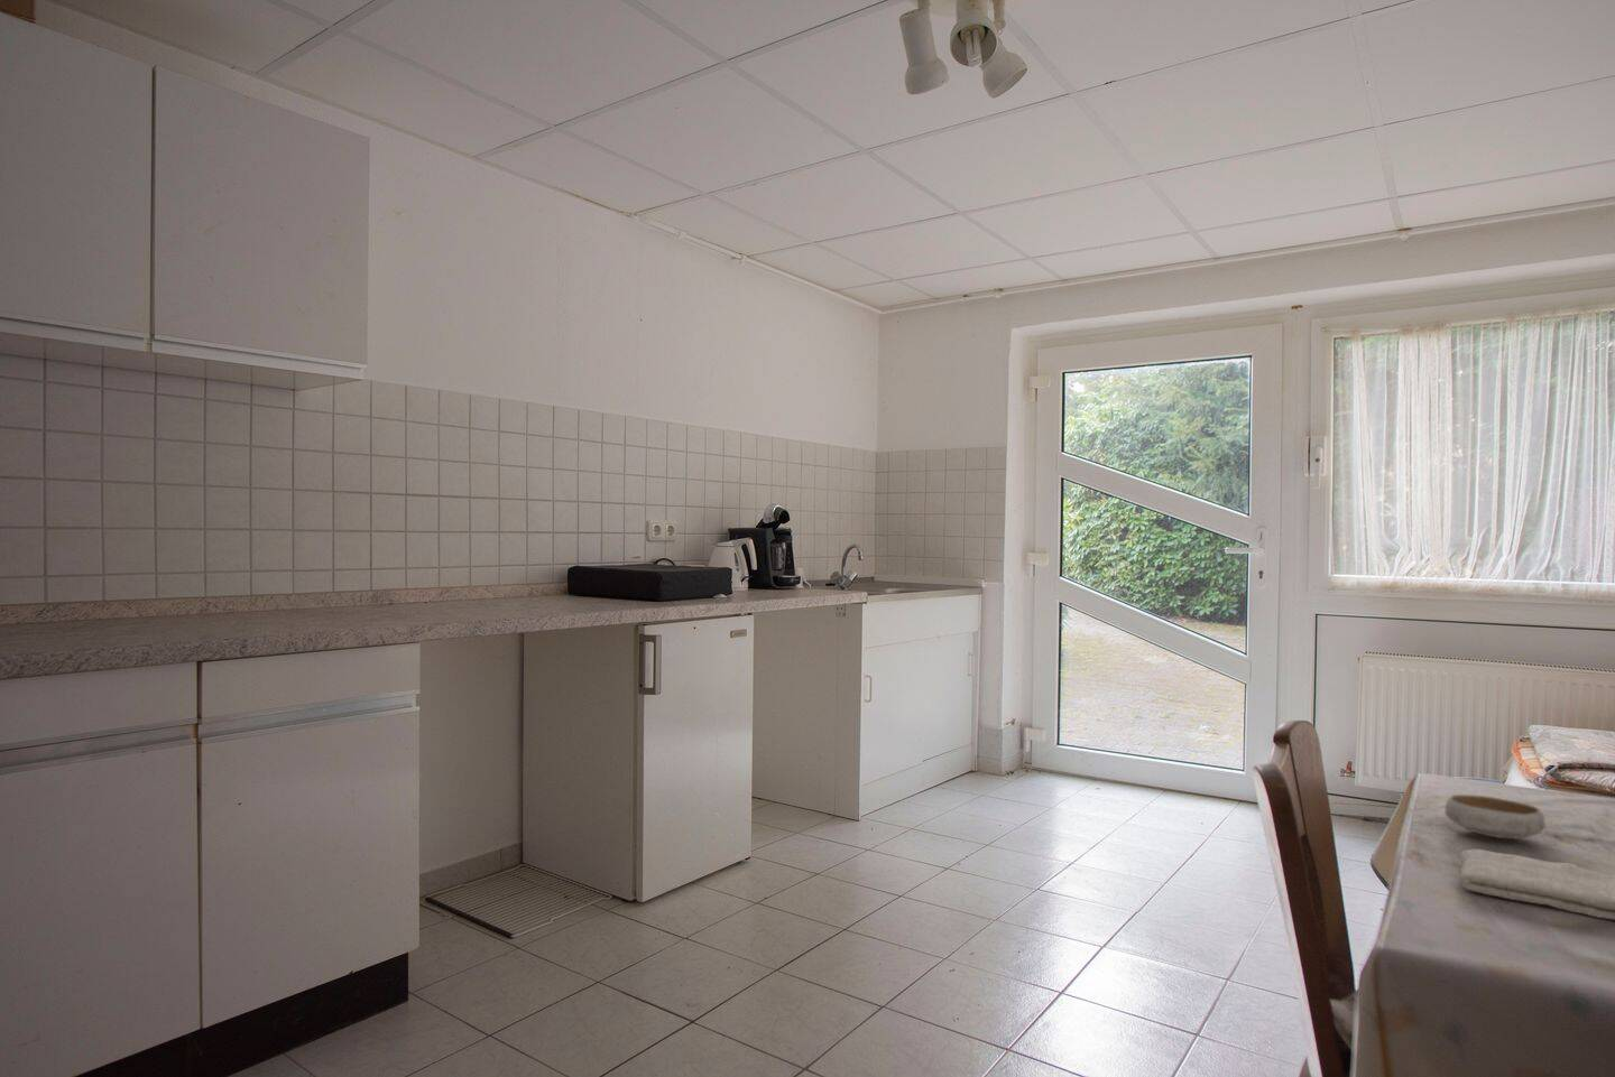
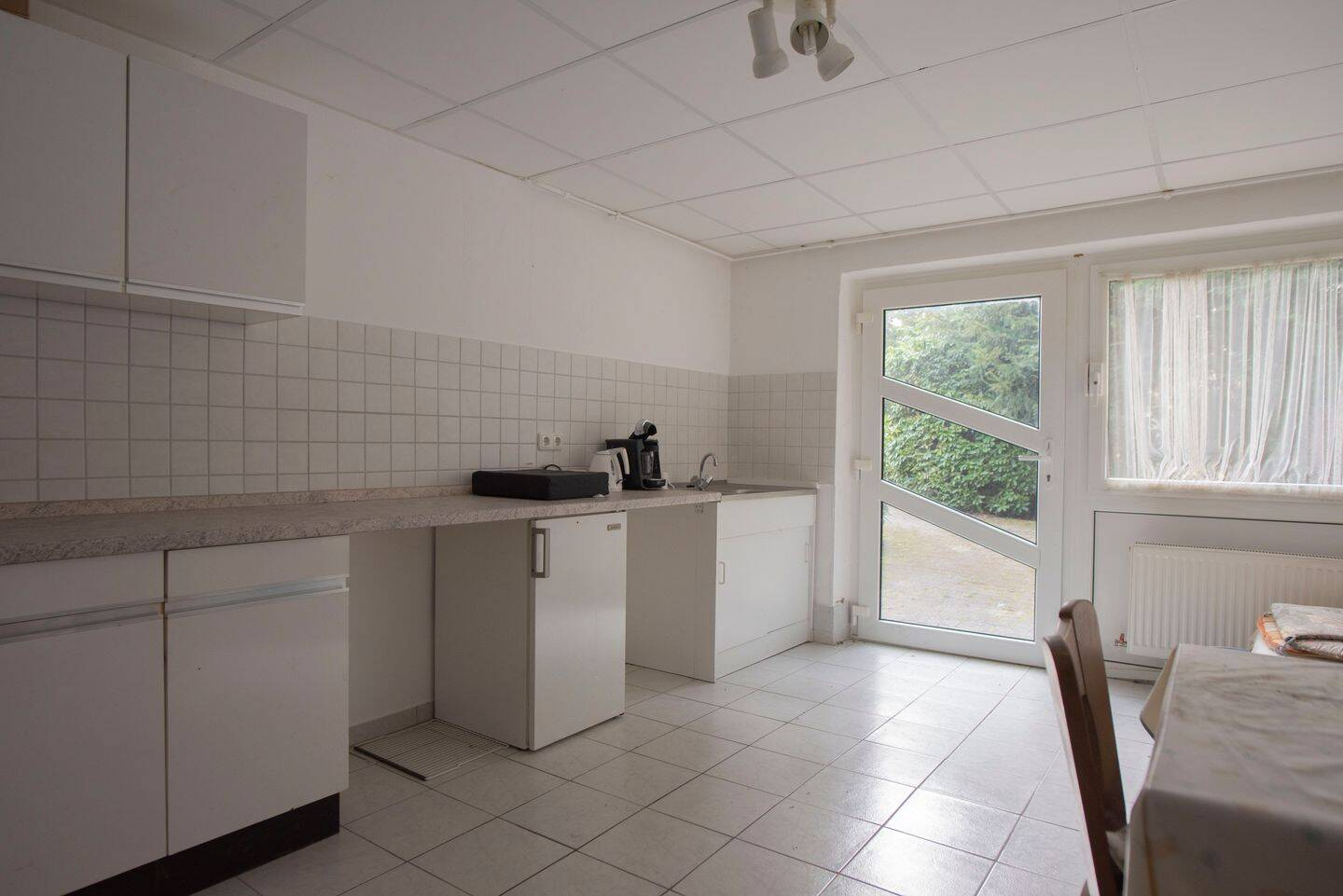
- bowl [1444,793,1546,839]
- washcloth [1457,849,1615,921]
